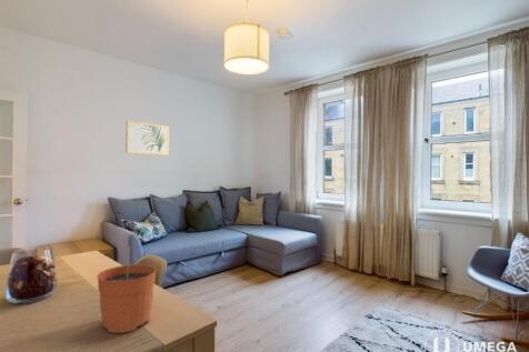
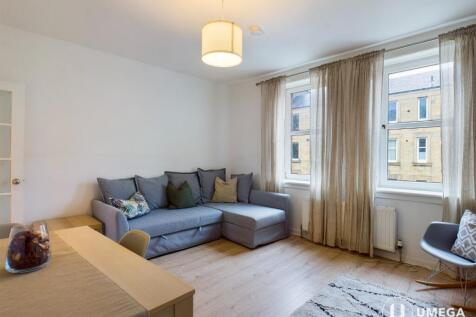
- plant pot [96,243,157,334]
- wall art [124,120,170,157]
